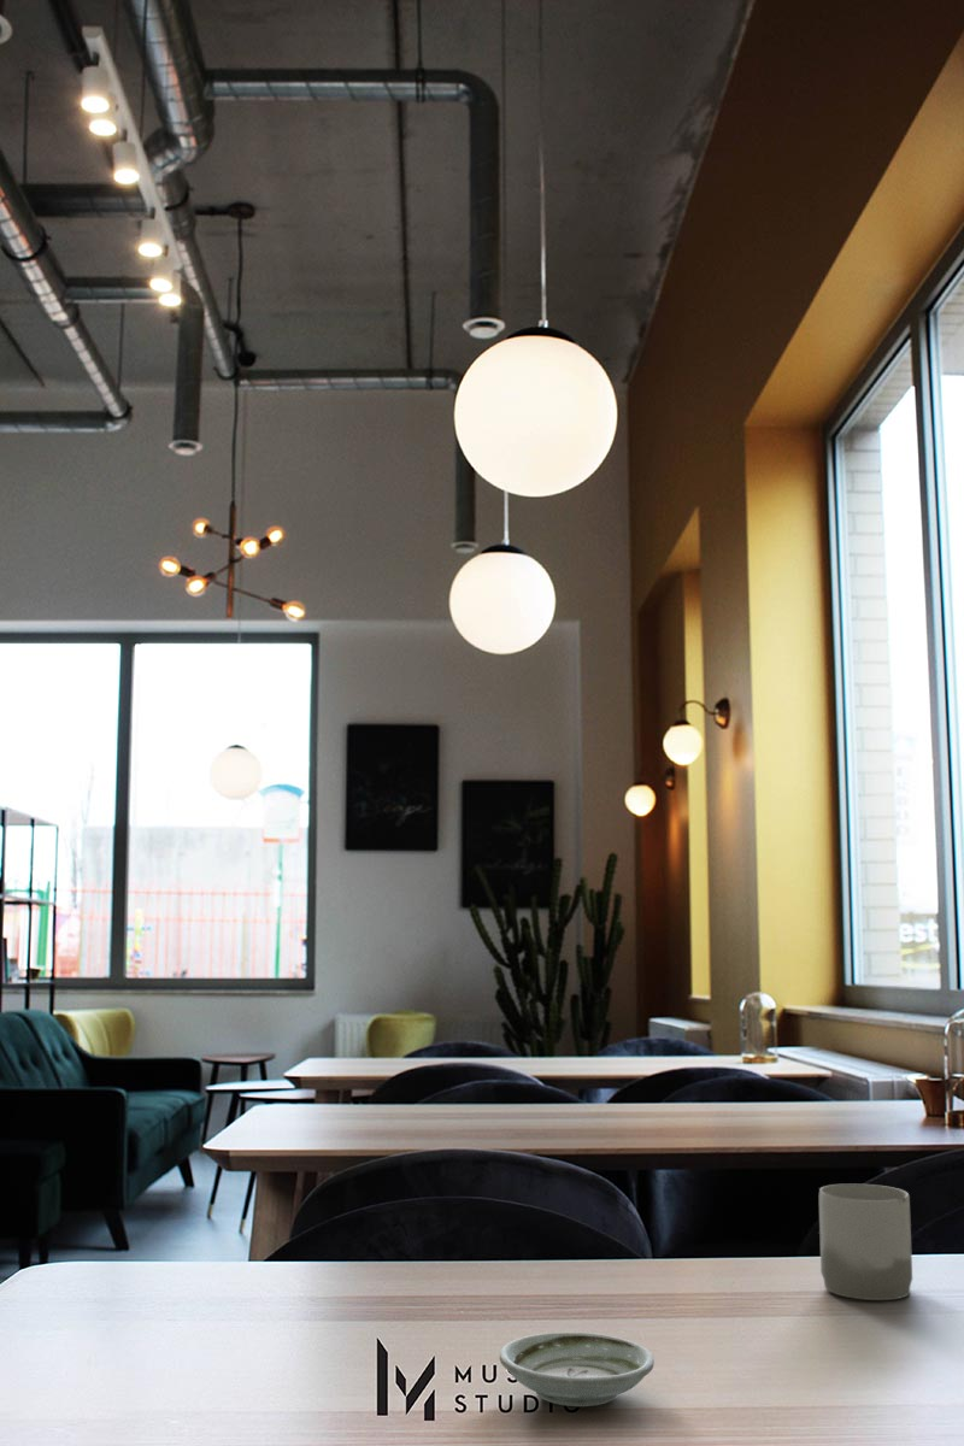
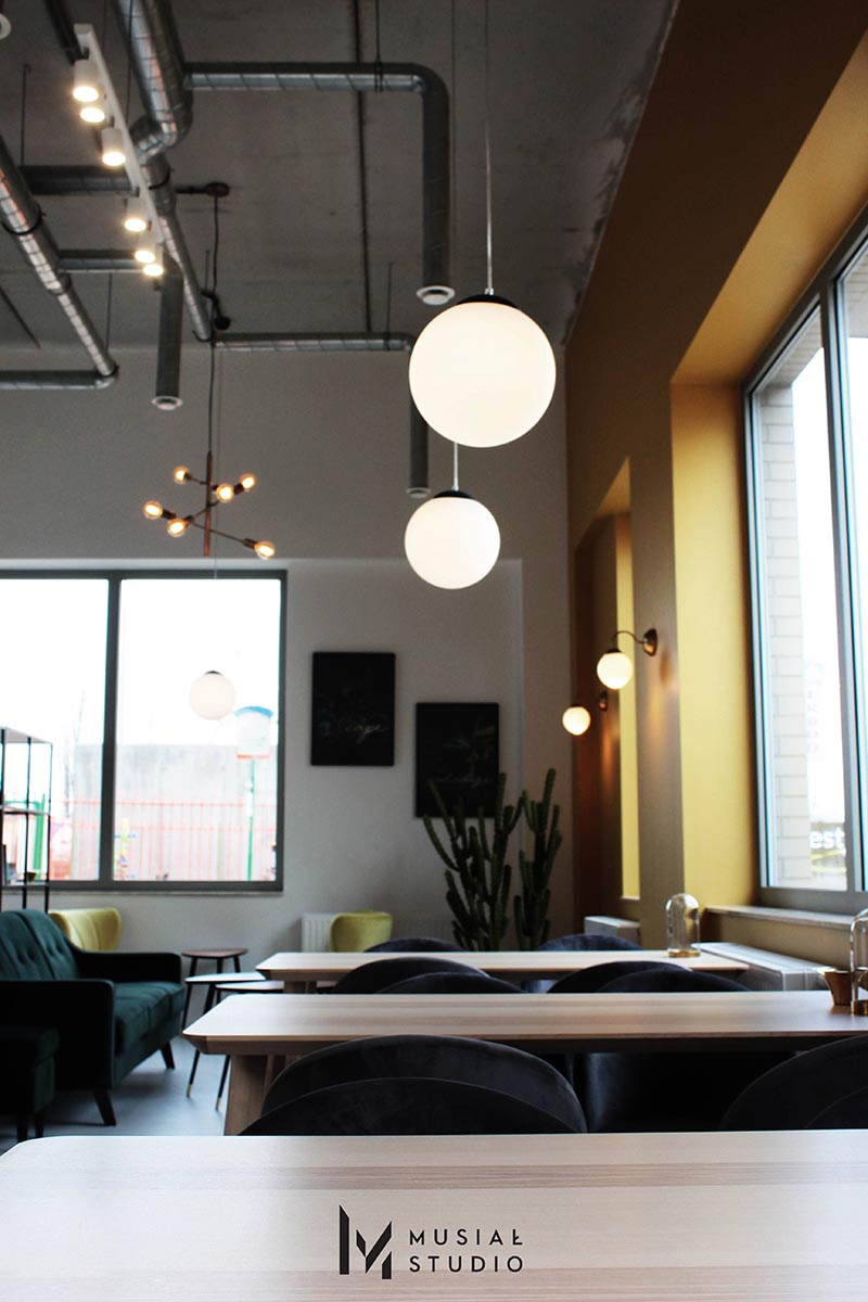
- cup [818,1183,913,1301]
- saucer [498,1332,656,1407]
